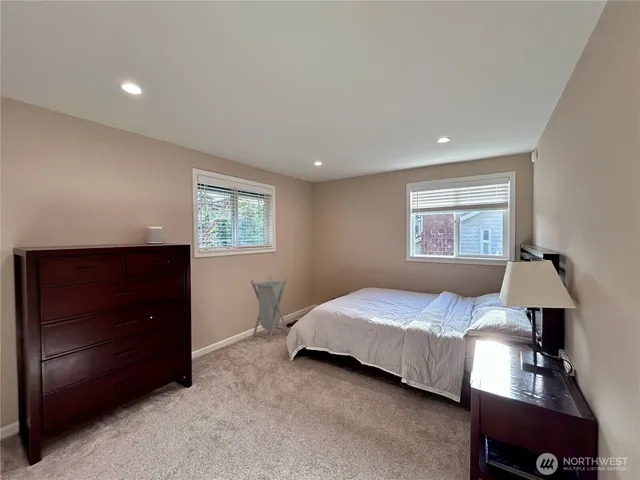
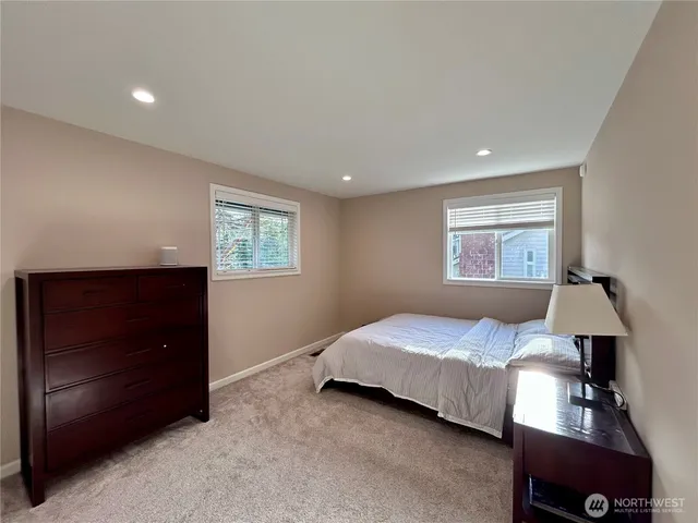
- laundry hamper [250,276,289,342]
